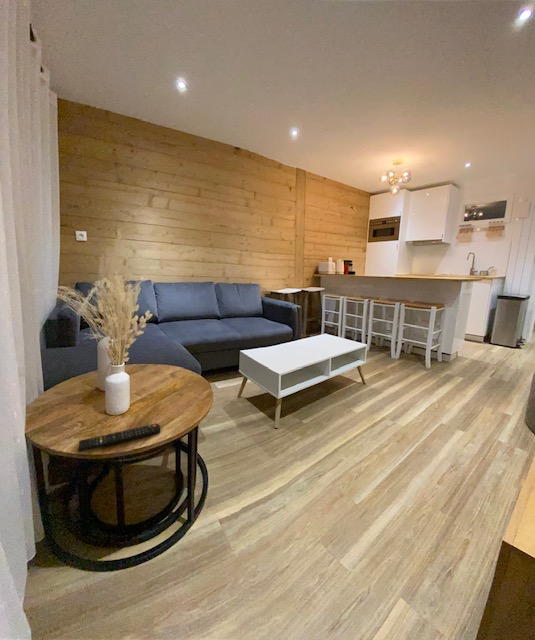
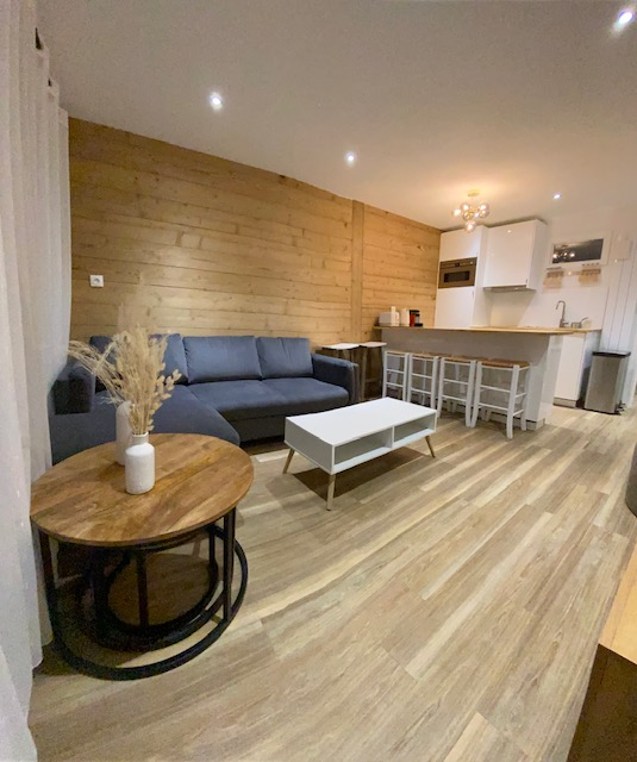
- remote control [78,422,161,453]
